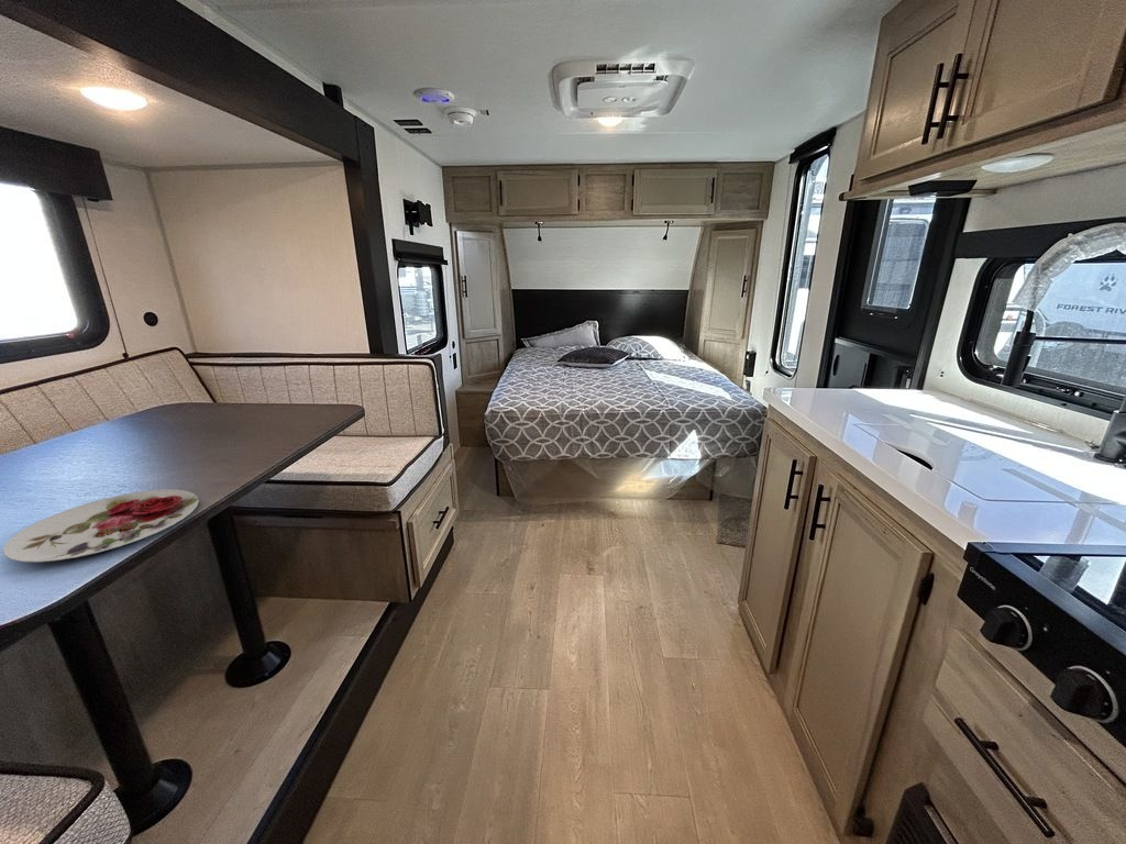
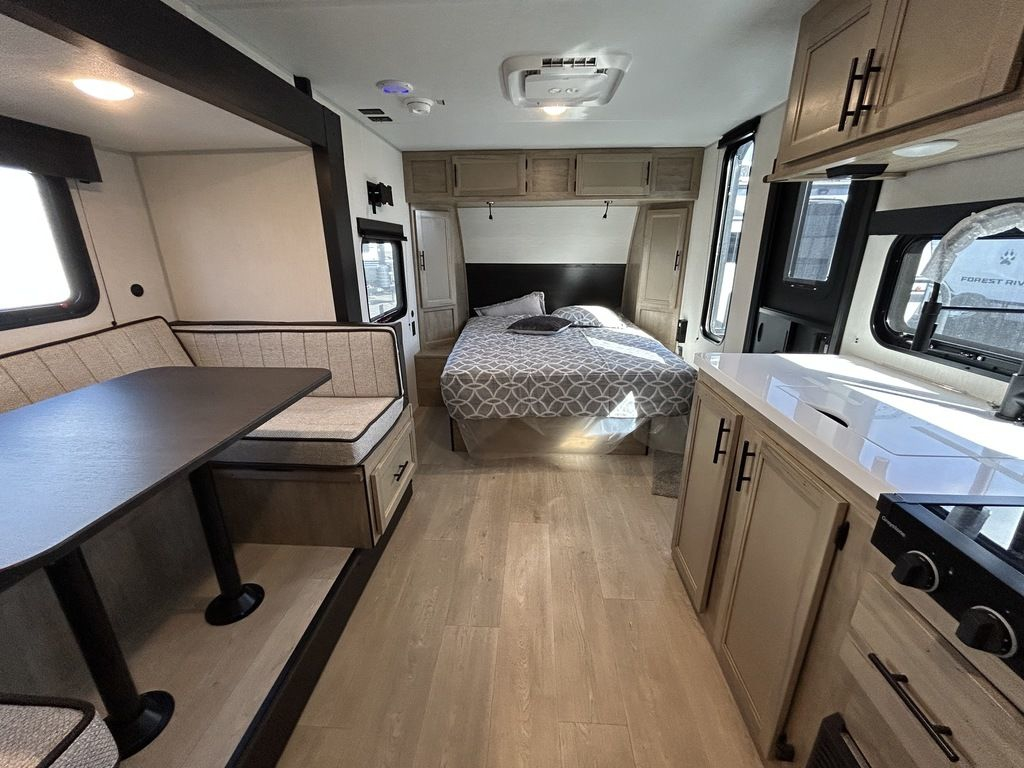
- plate [2,488,200,564]
